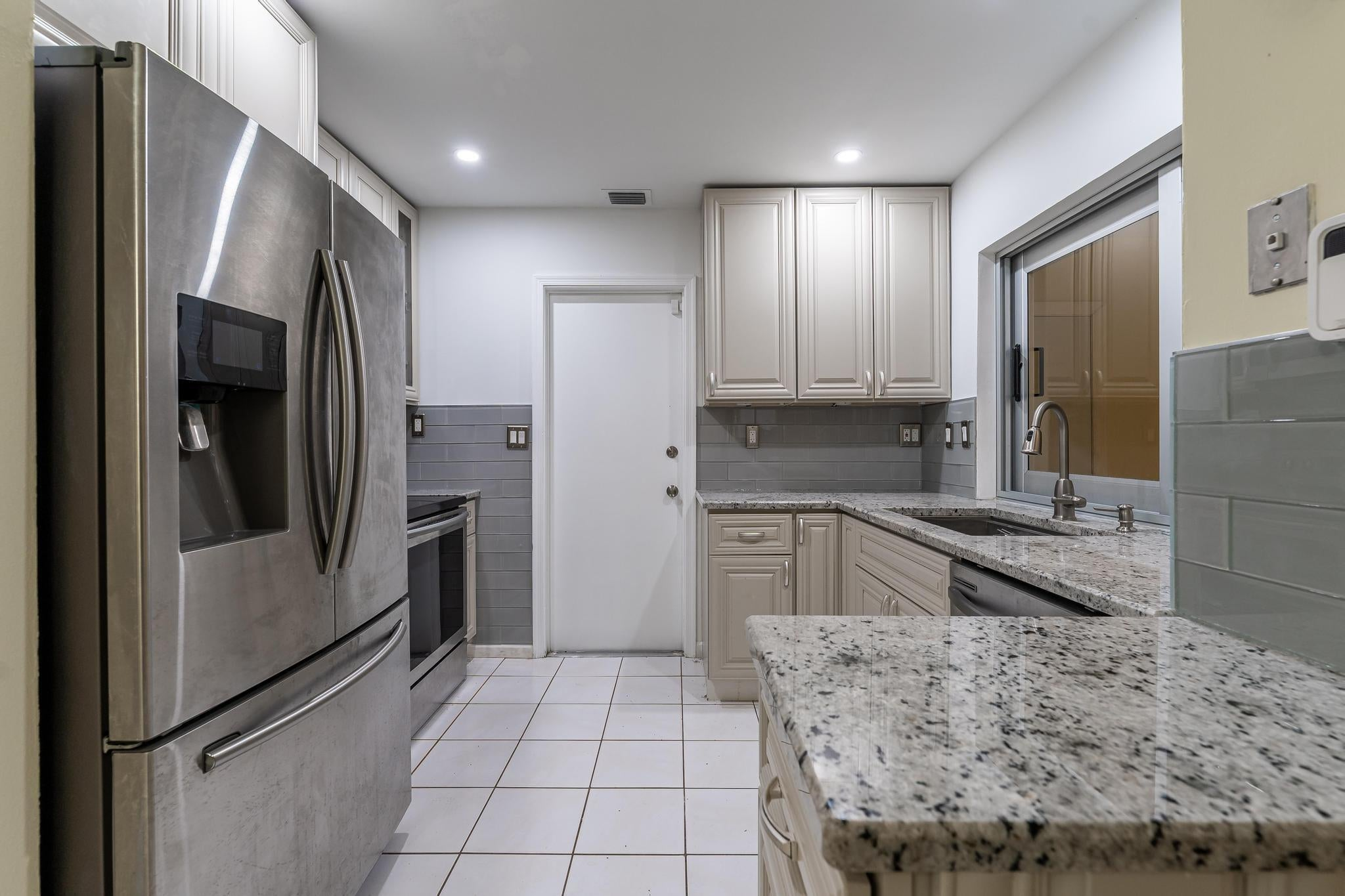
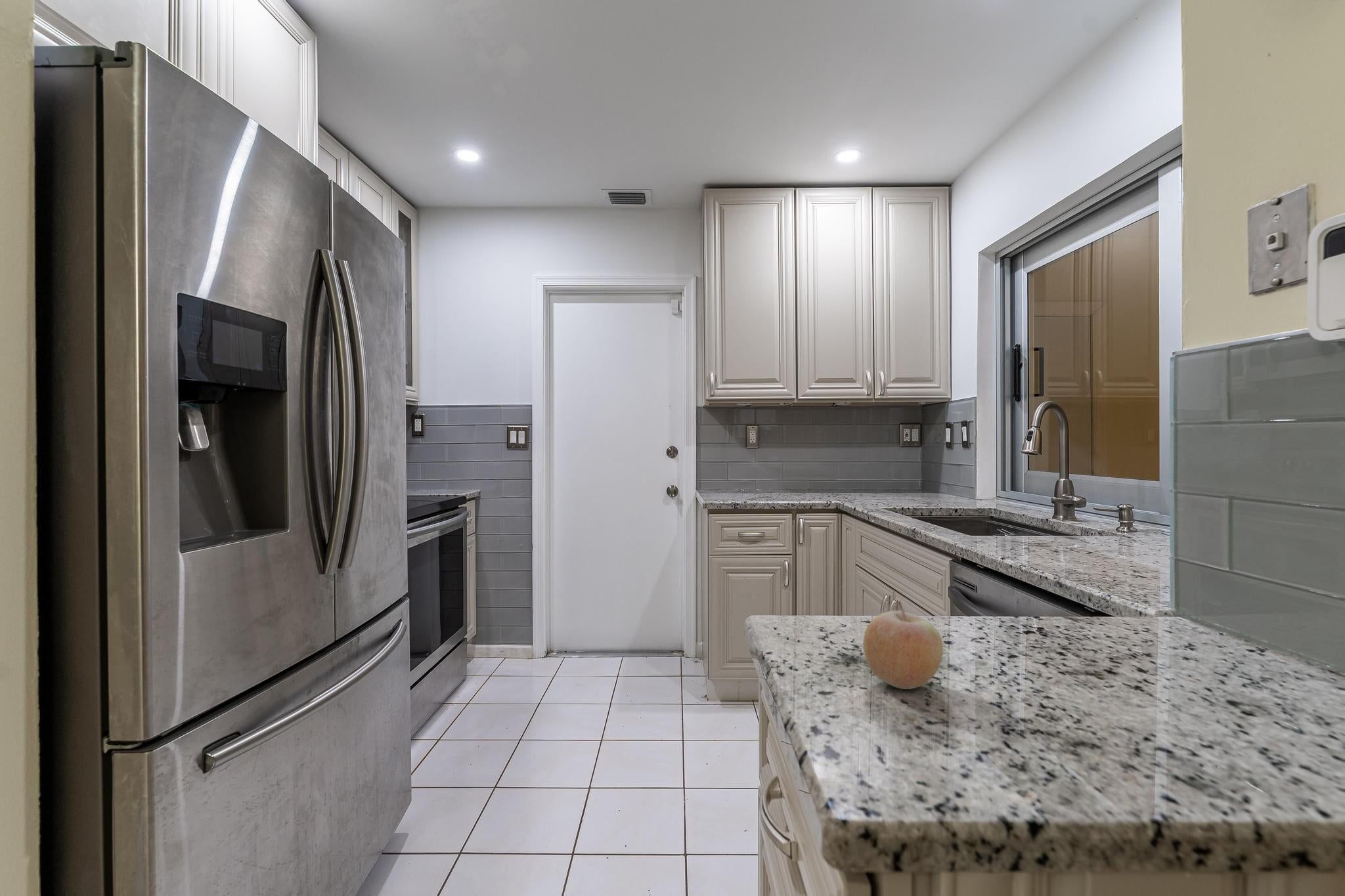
+ fruit [862,600,944,690]
